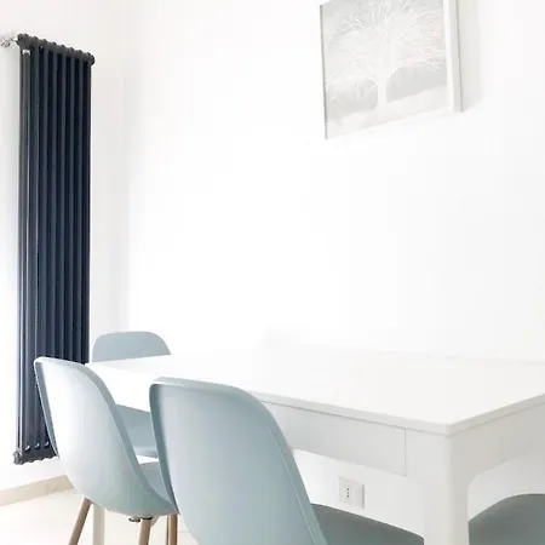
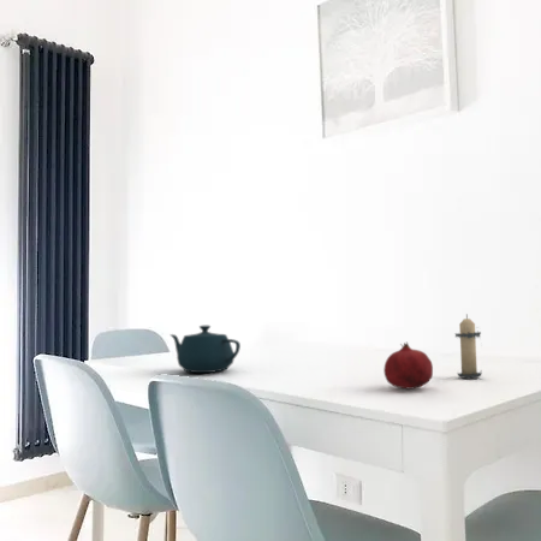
+ teapot [168,325,242,374]
+ candle [454,313,483,379]
+ fruit [382,341,434,391]
